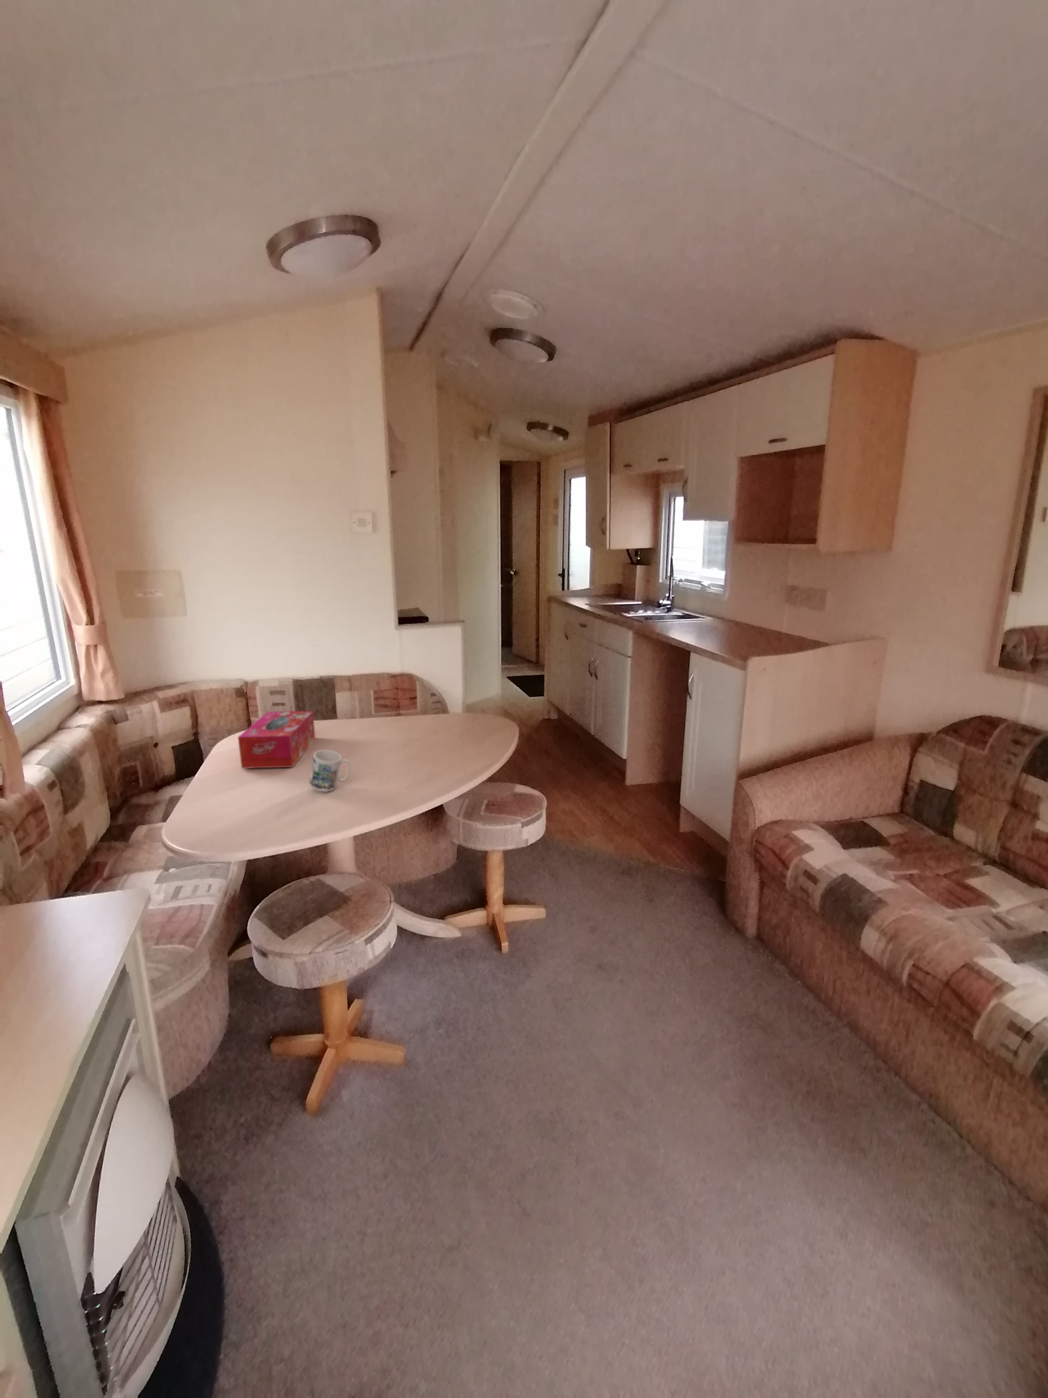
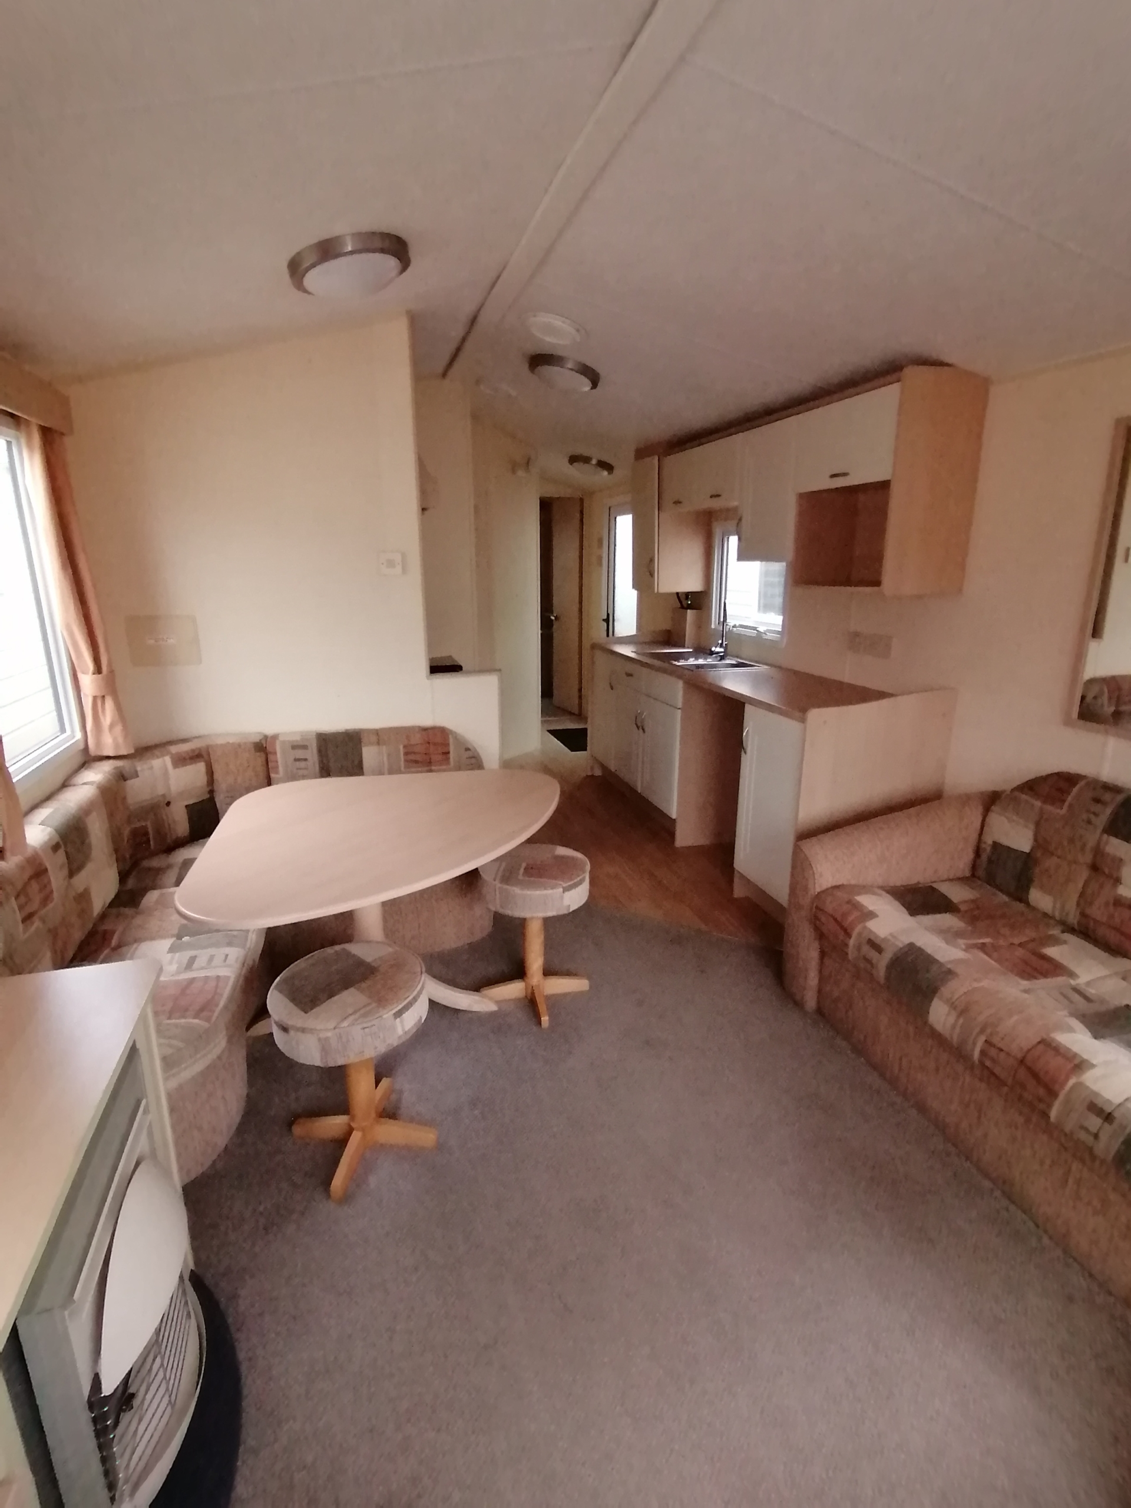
- tissue box [238,710,316,769]
- mug [307,750,350,793]
